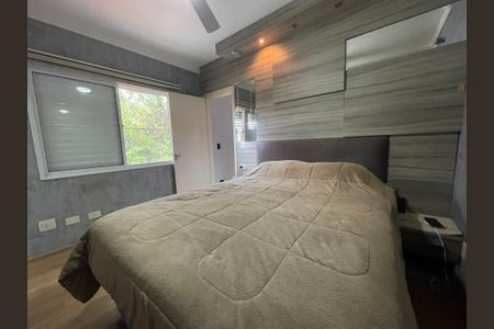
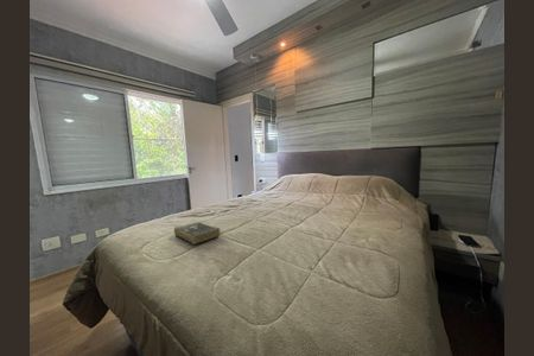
+ book [173,221,221,246]
